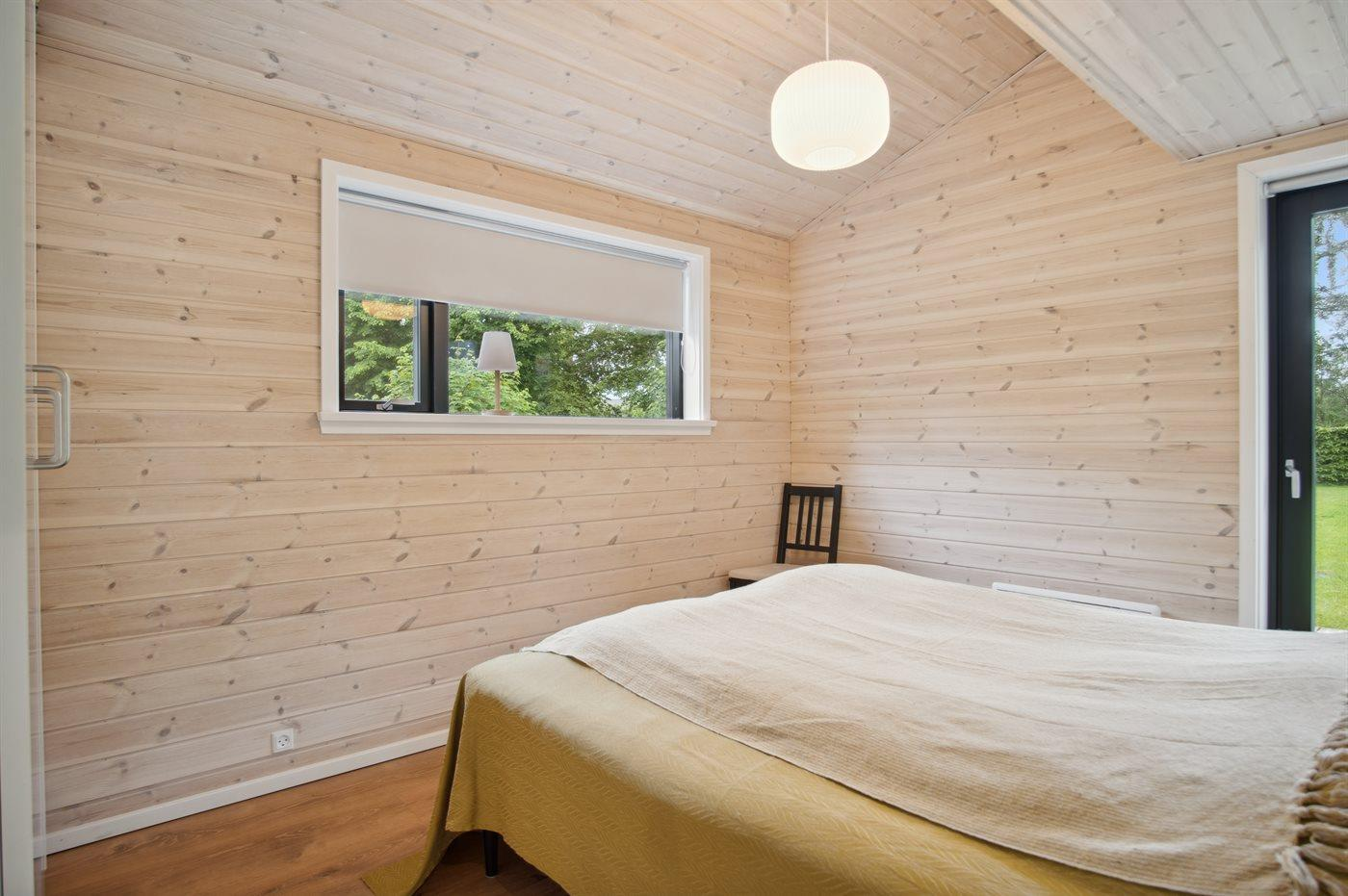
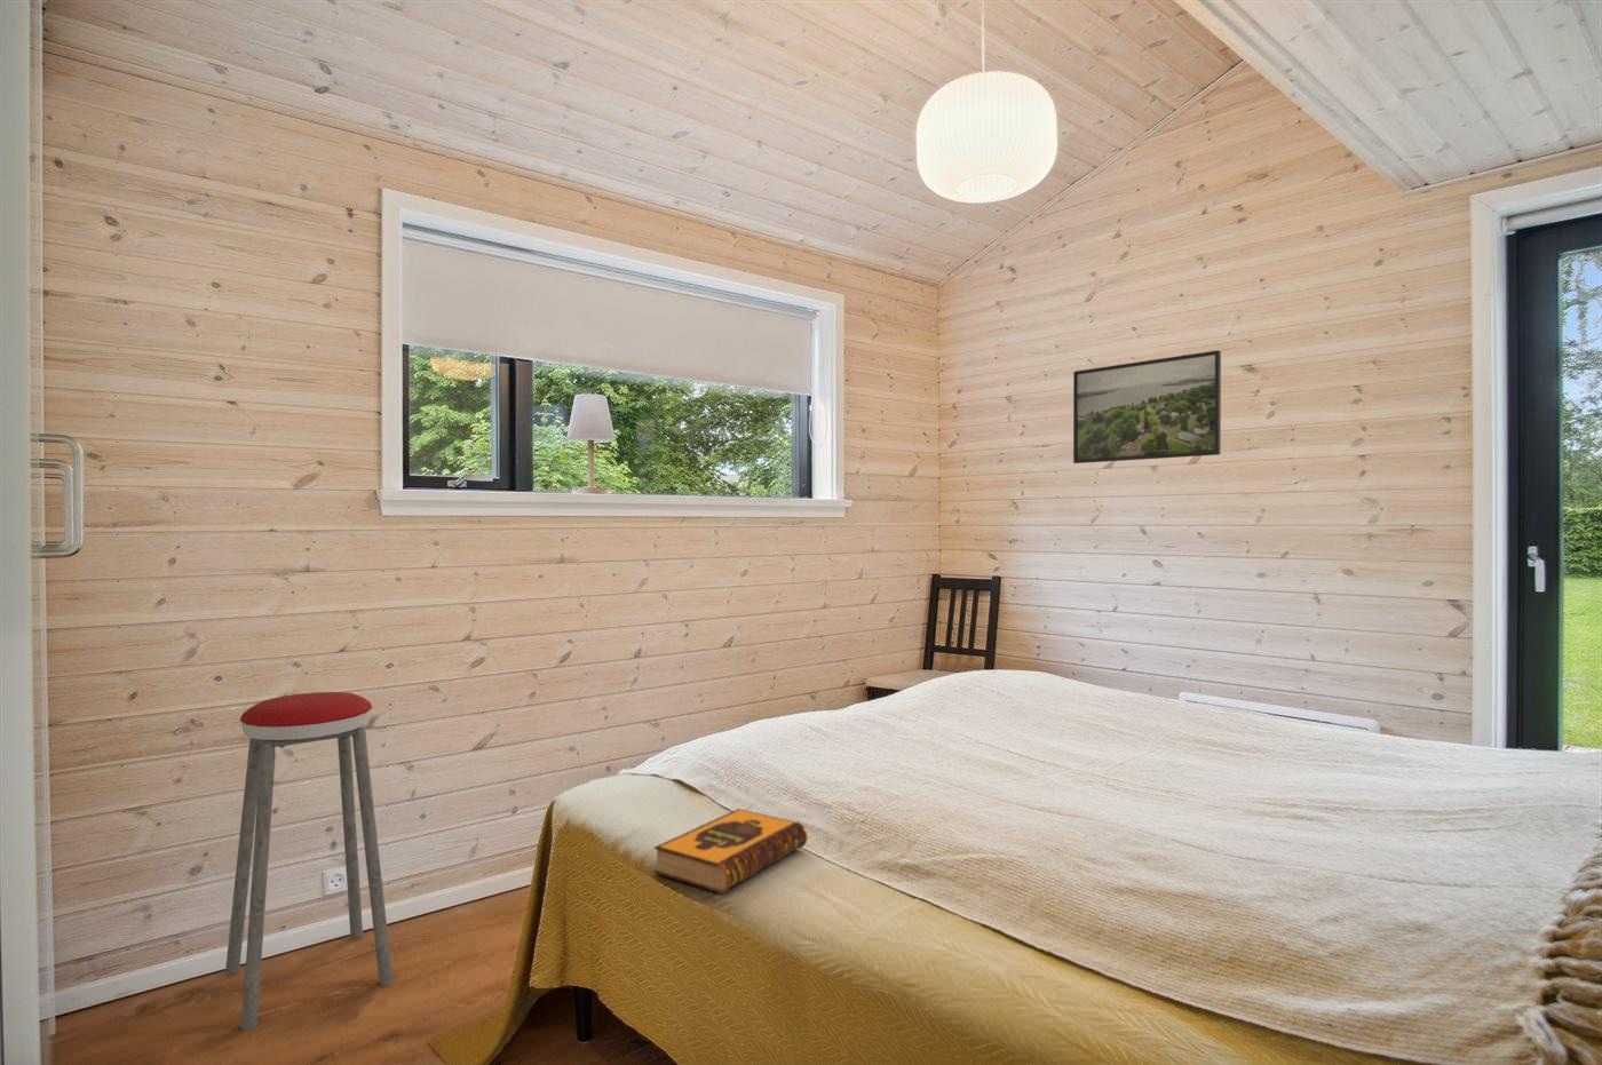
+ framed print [1072,349,1222,465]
+ hardback book [654,807,809,895]
+ music stool [225,691,393,1032]
